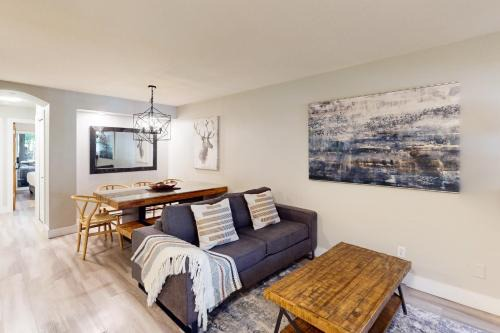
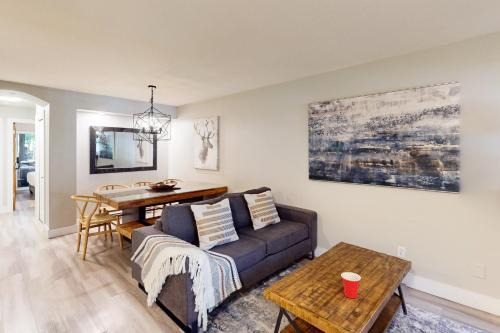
+ cup [340,271,362,299]
